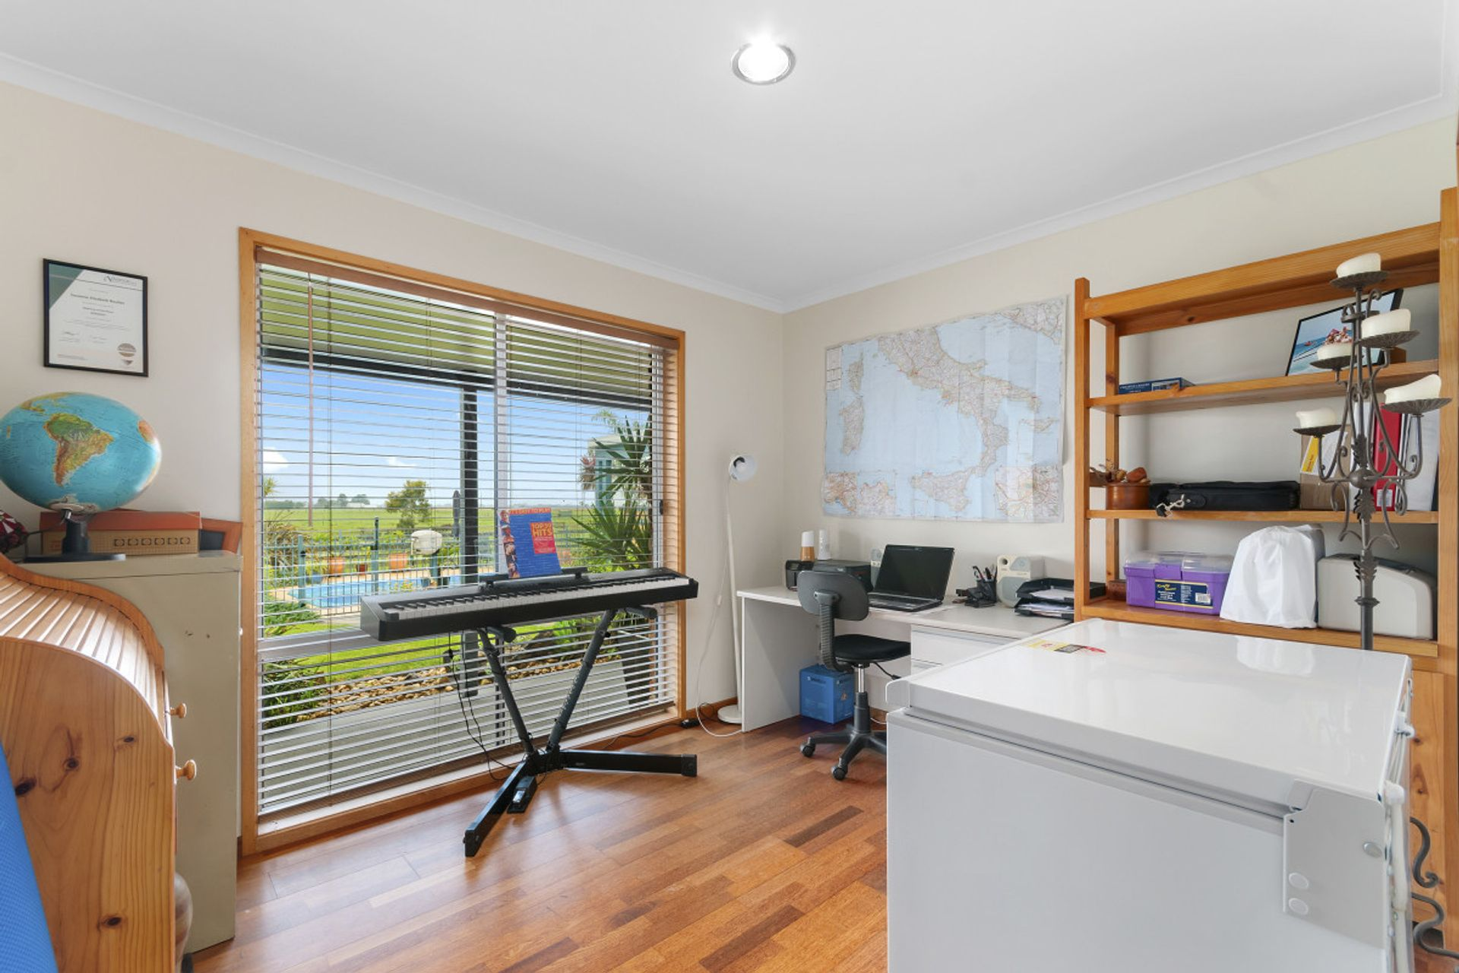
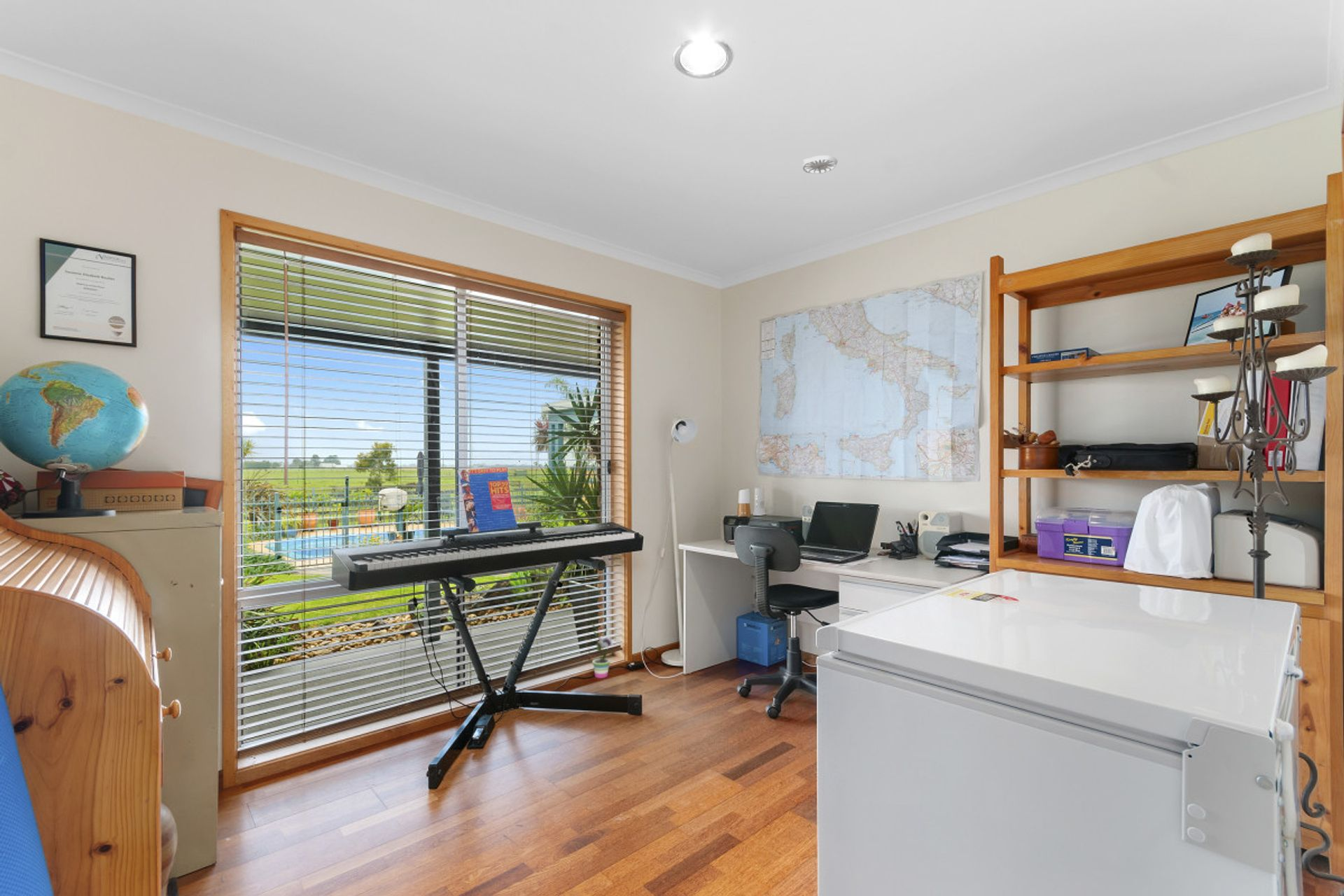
+ smoke detector [802,155,838,174]
+ potted plant [591,622,615,679]
